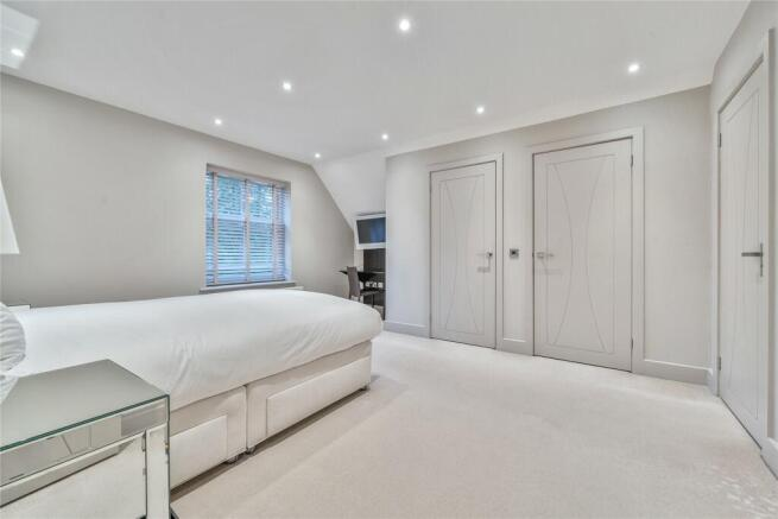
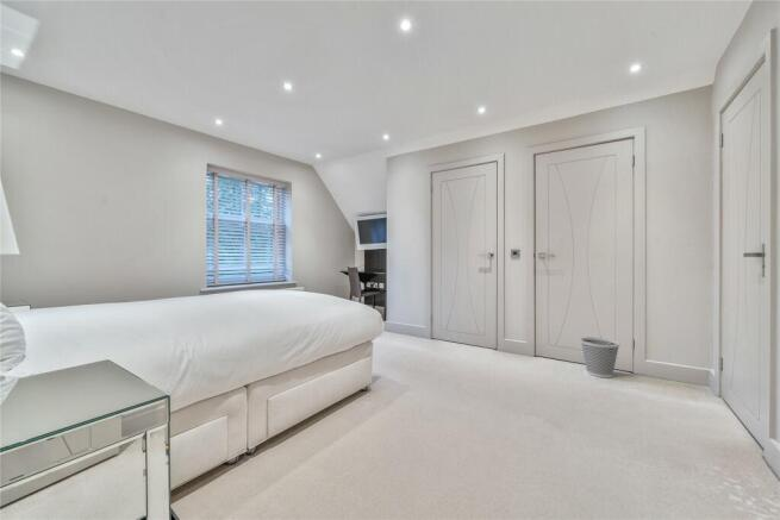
+ wastebasket [579,337,622,378]
